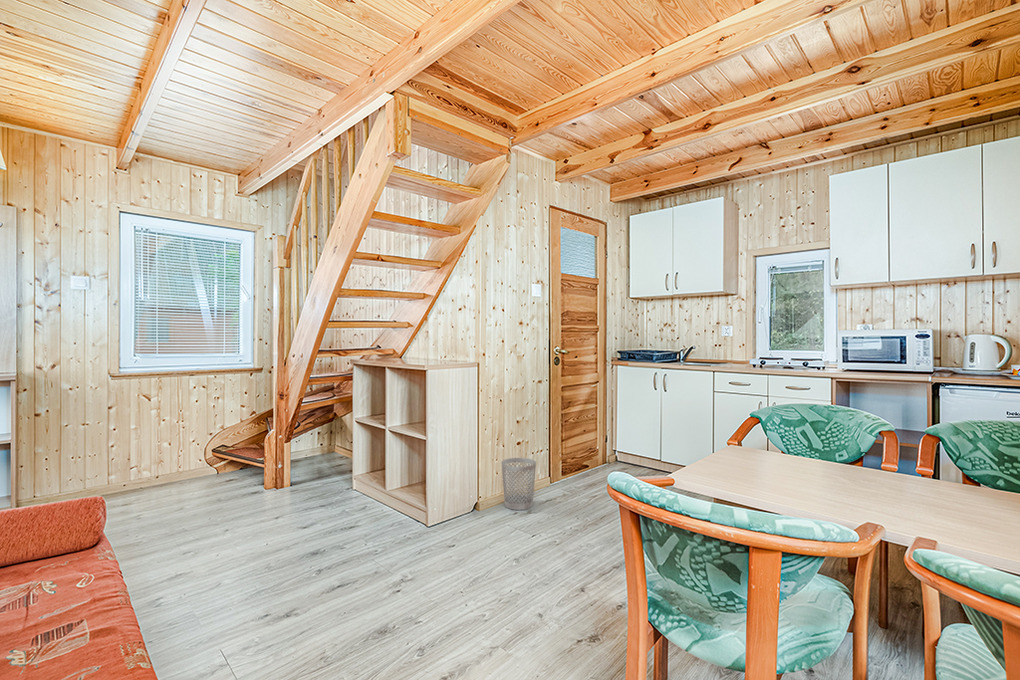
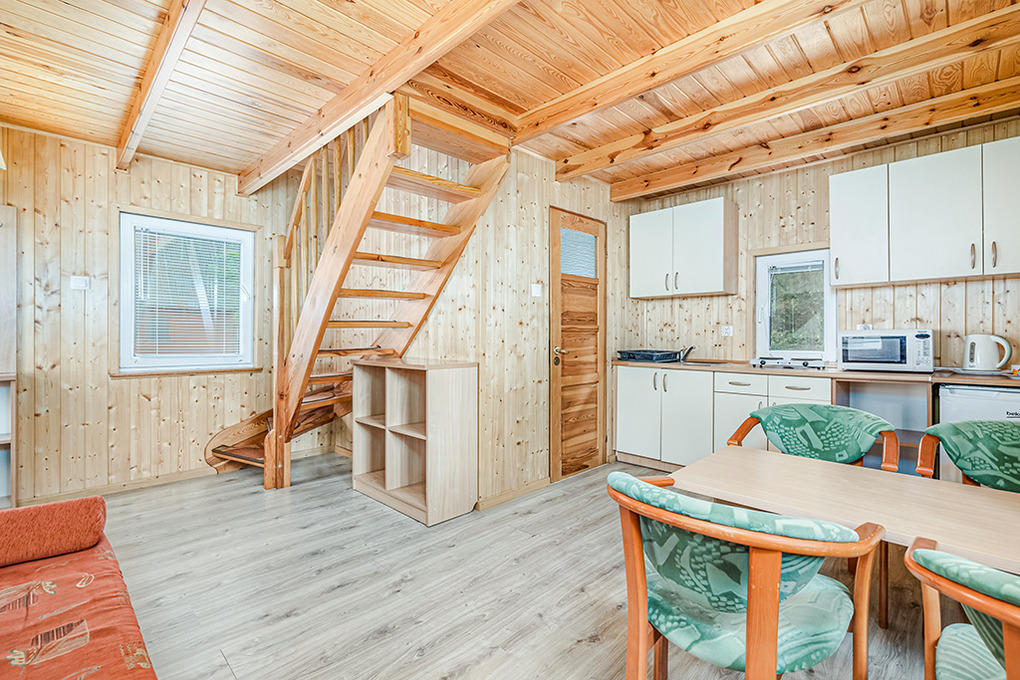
- wastebasket [501,457,537,511]
